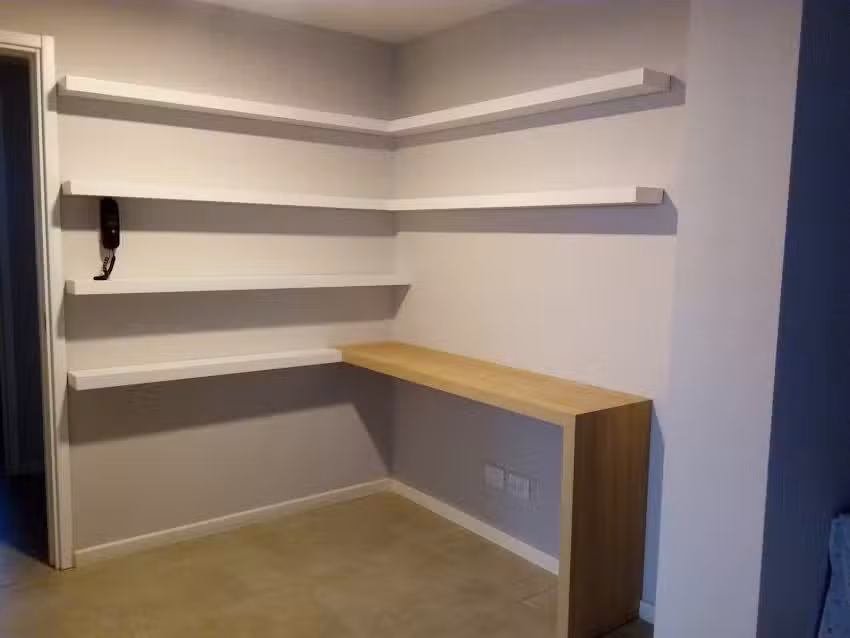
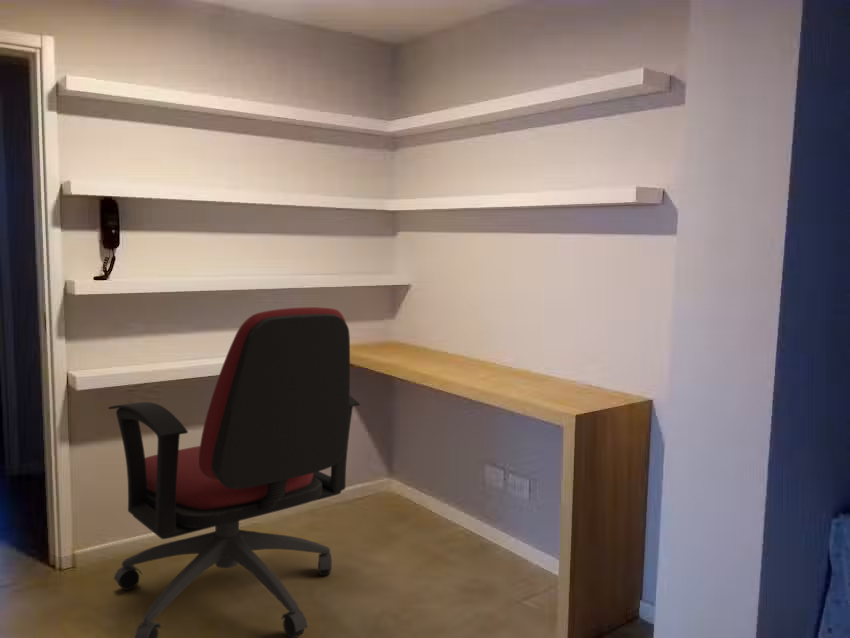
+ office chair [107,306,361,638]
